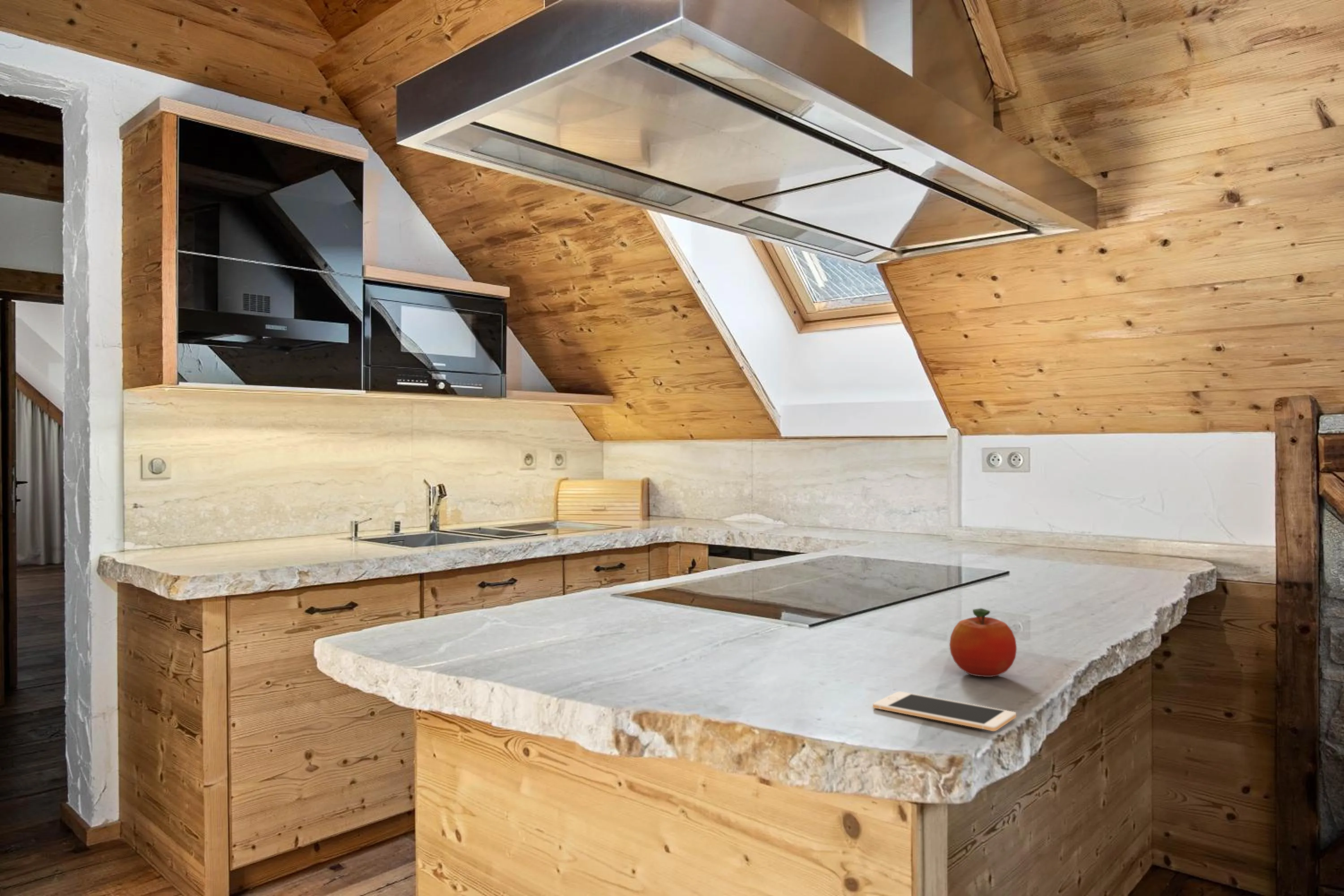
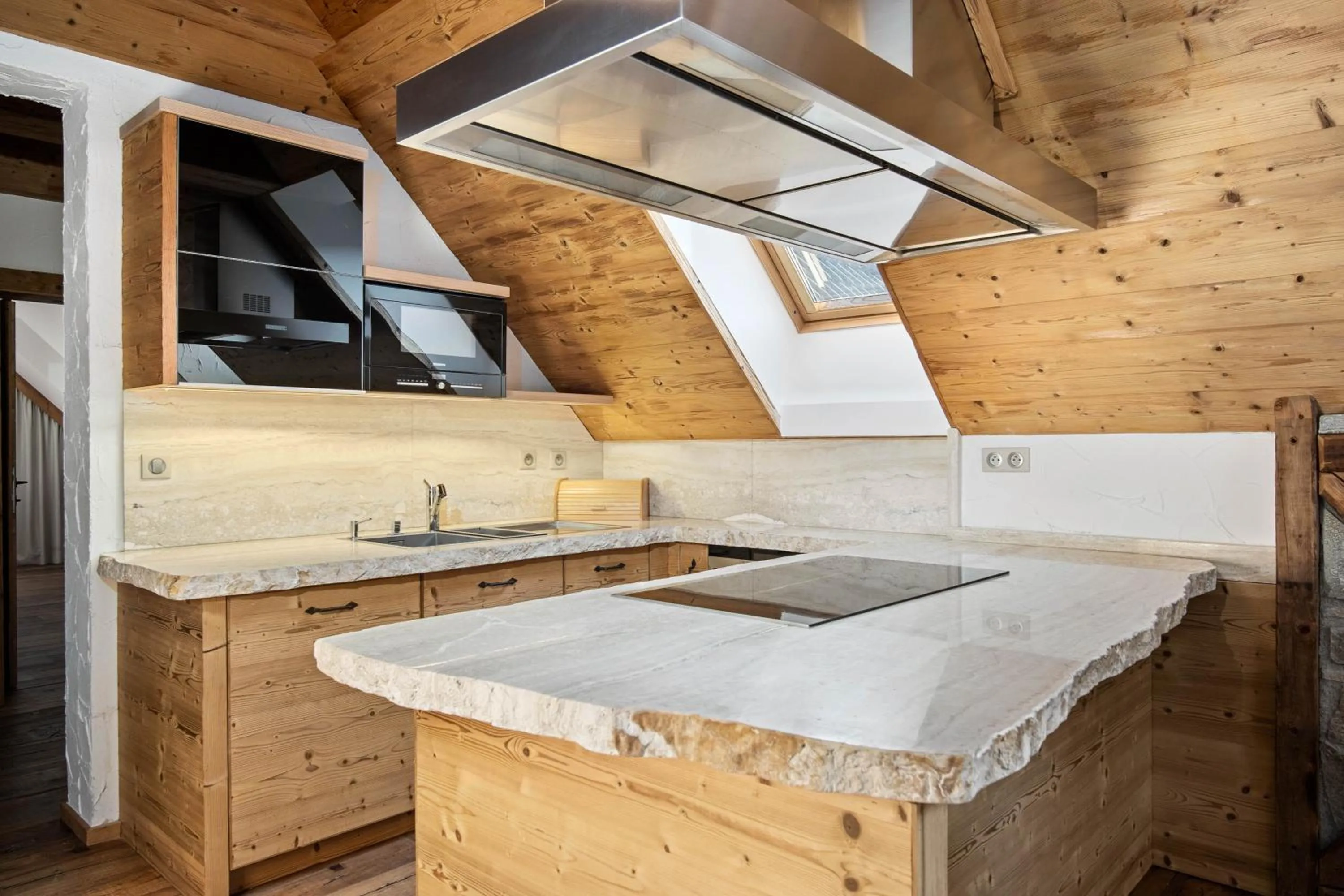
- cell phone [872,691,1017,732]
- fruit [949,608,1017,677]
